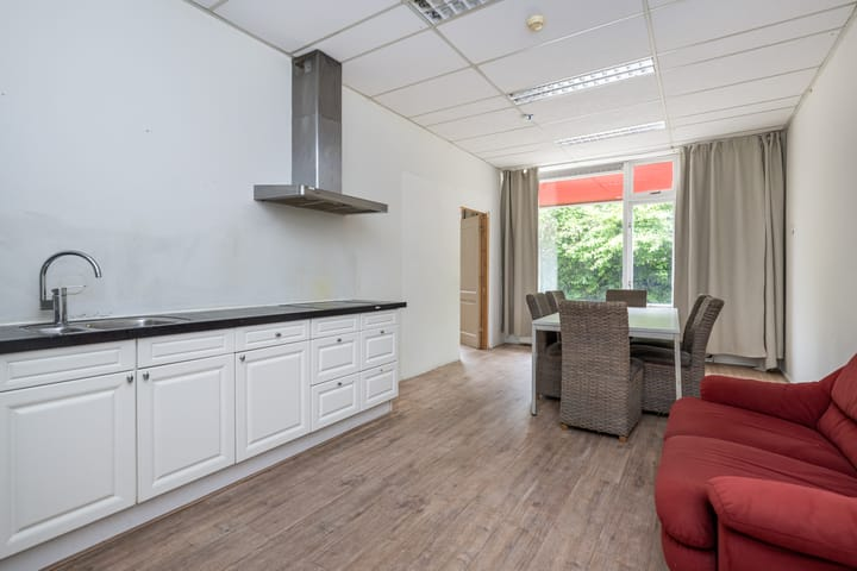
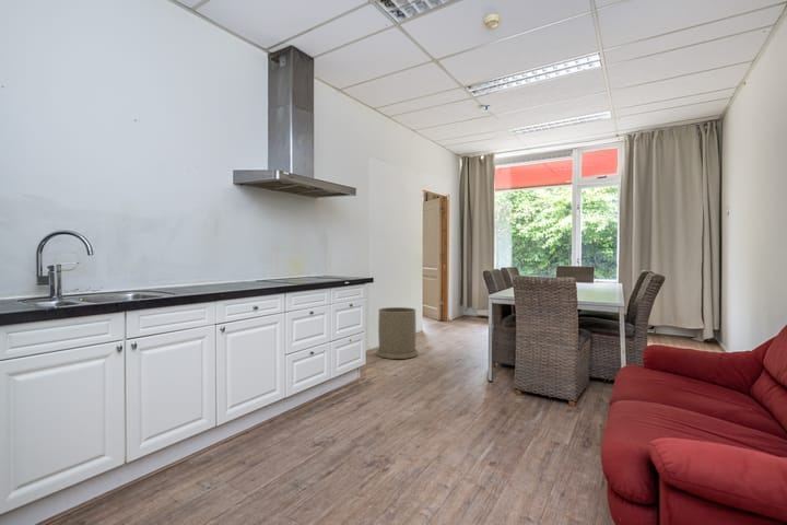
+ trash can [375,306,420,360]
